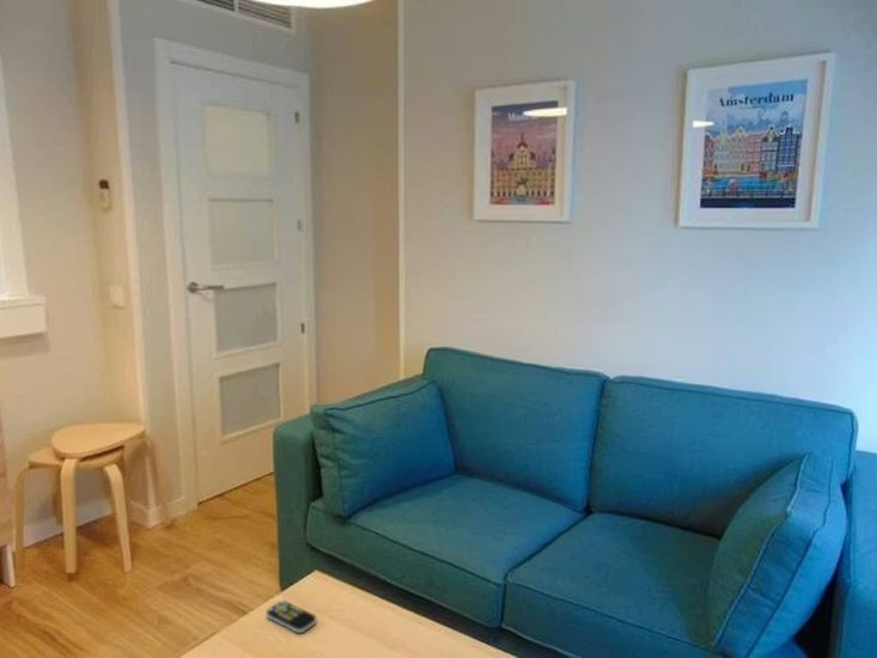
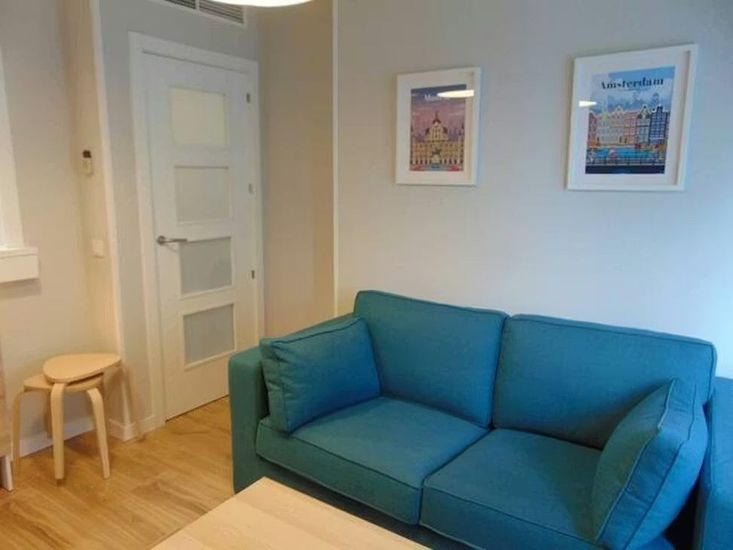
- remote control [266,599,317,634]
